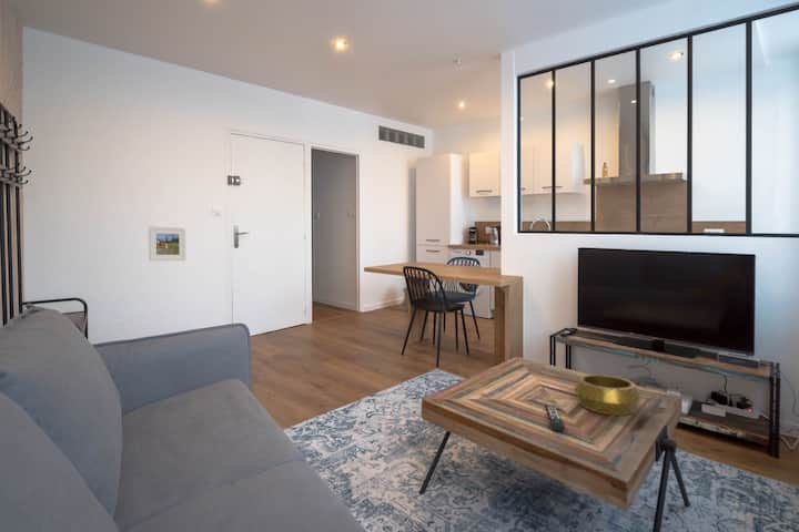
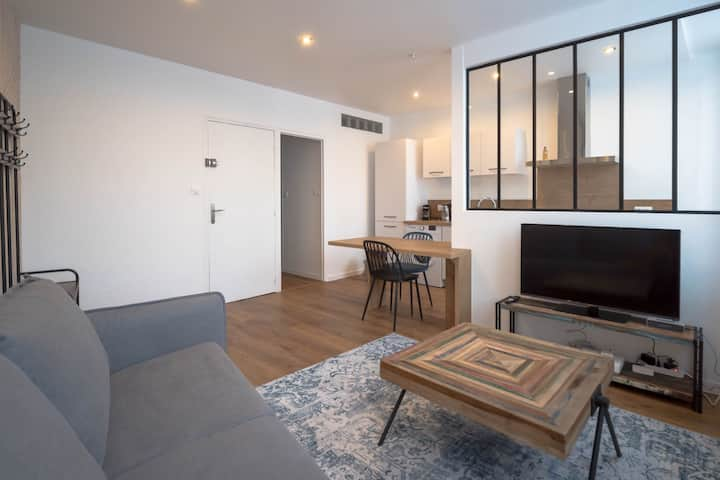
- decorative bowl [574,374,643,417]
- remote control [544,403,566,432]
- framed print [148,225,186,262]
